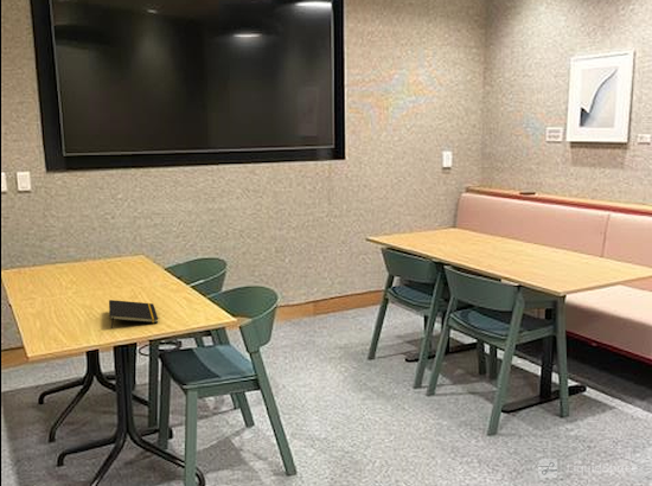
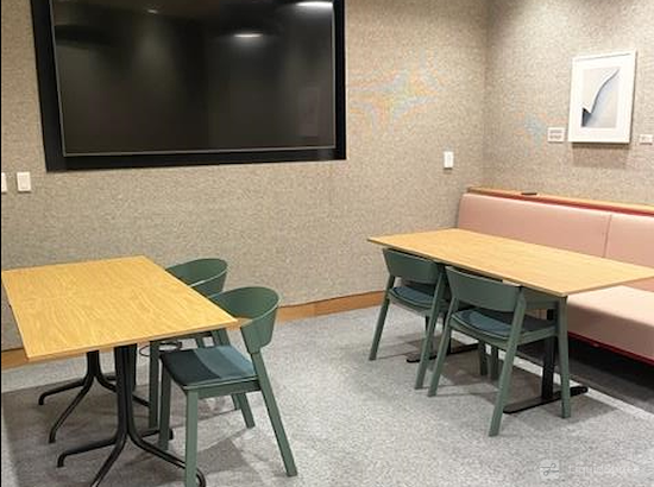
- notepad [108,299,159,330]
